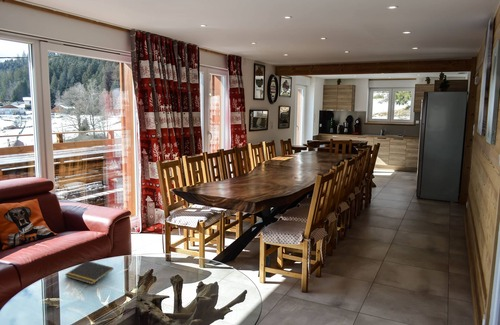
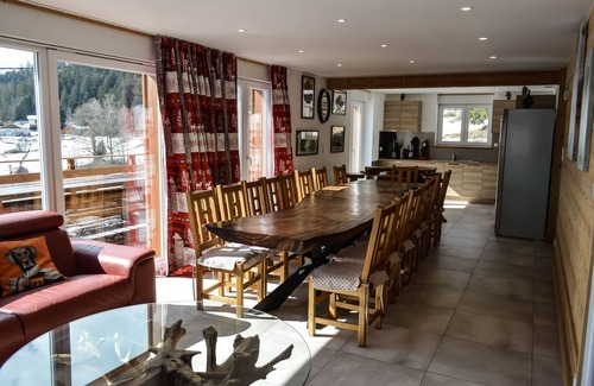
- notepad [64,260,114,285]
